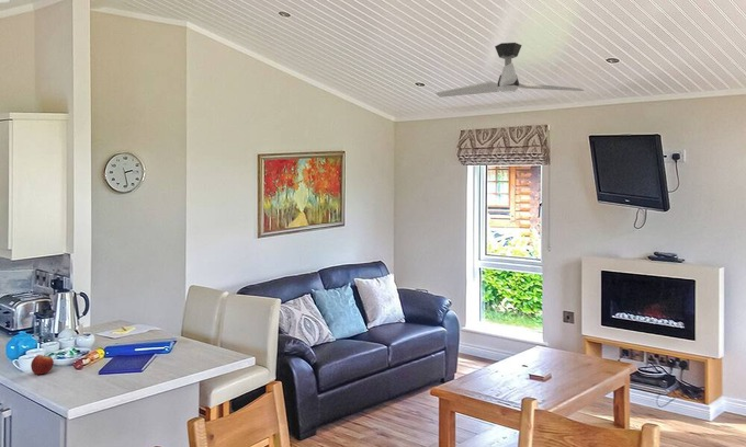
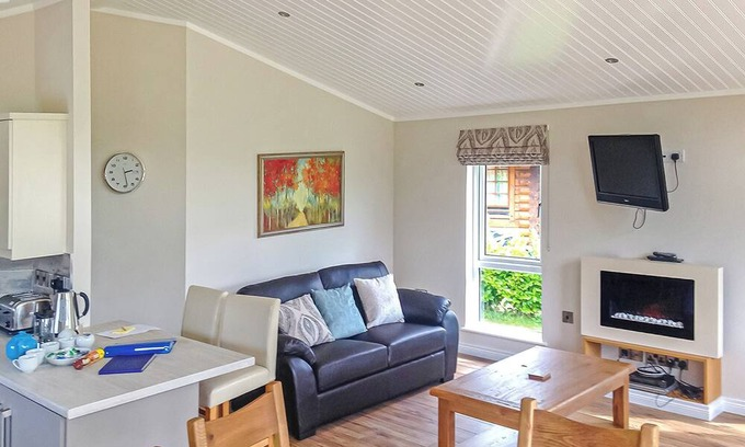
- fruit [30,354,55,375]
- ceiling fan [434,42,585,99]
